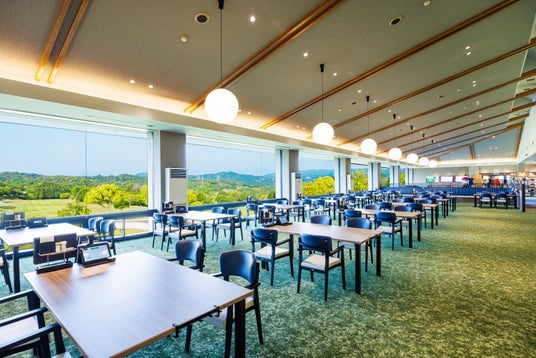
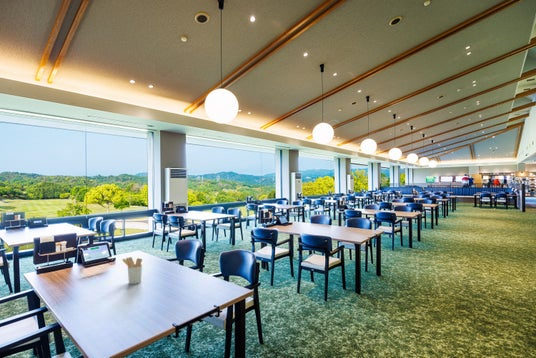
+ utensil holder [121,256,143,285]
